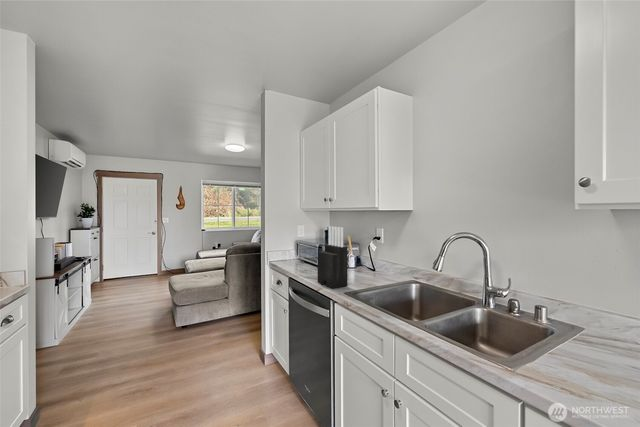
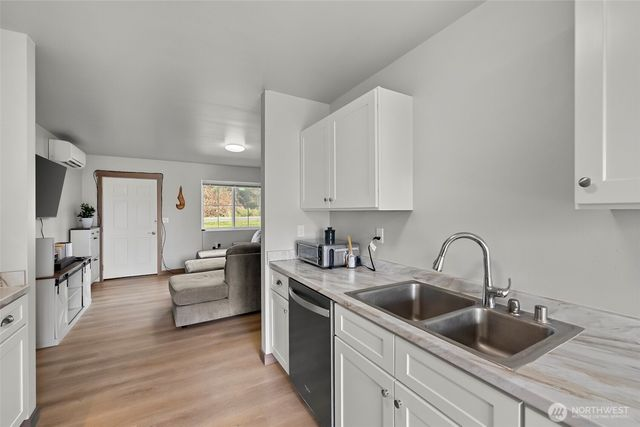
- knife block [317,225,348,289]
